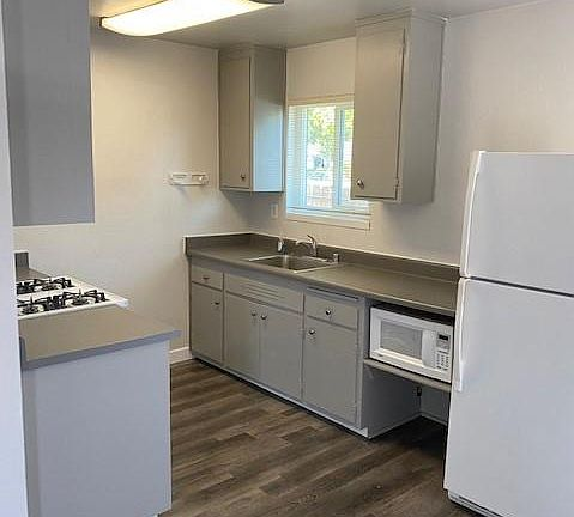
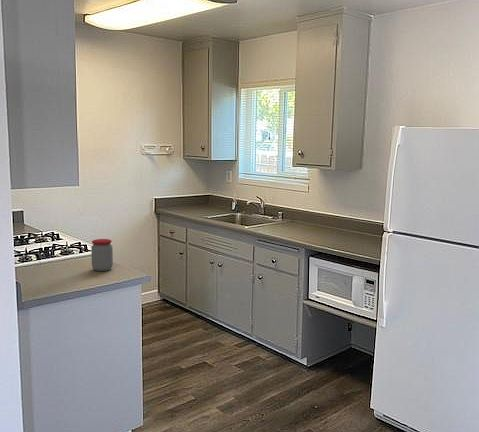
+ jar [90,238,114,272]
